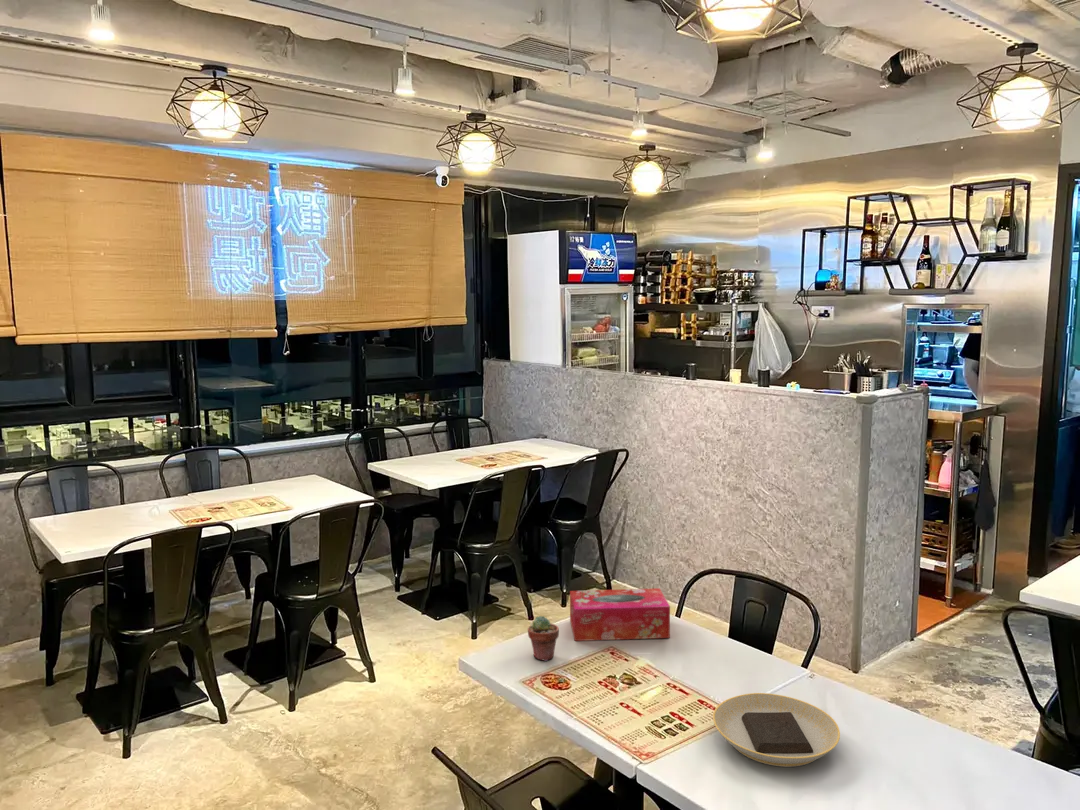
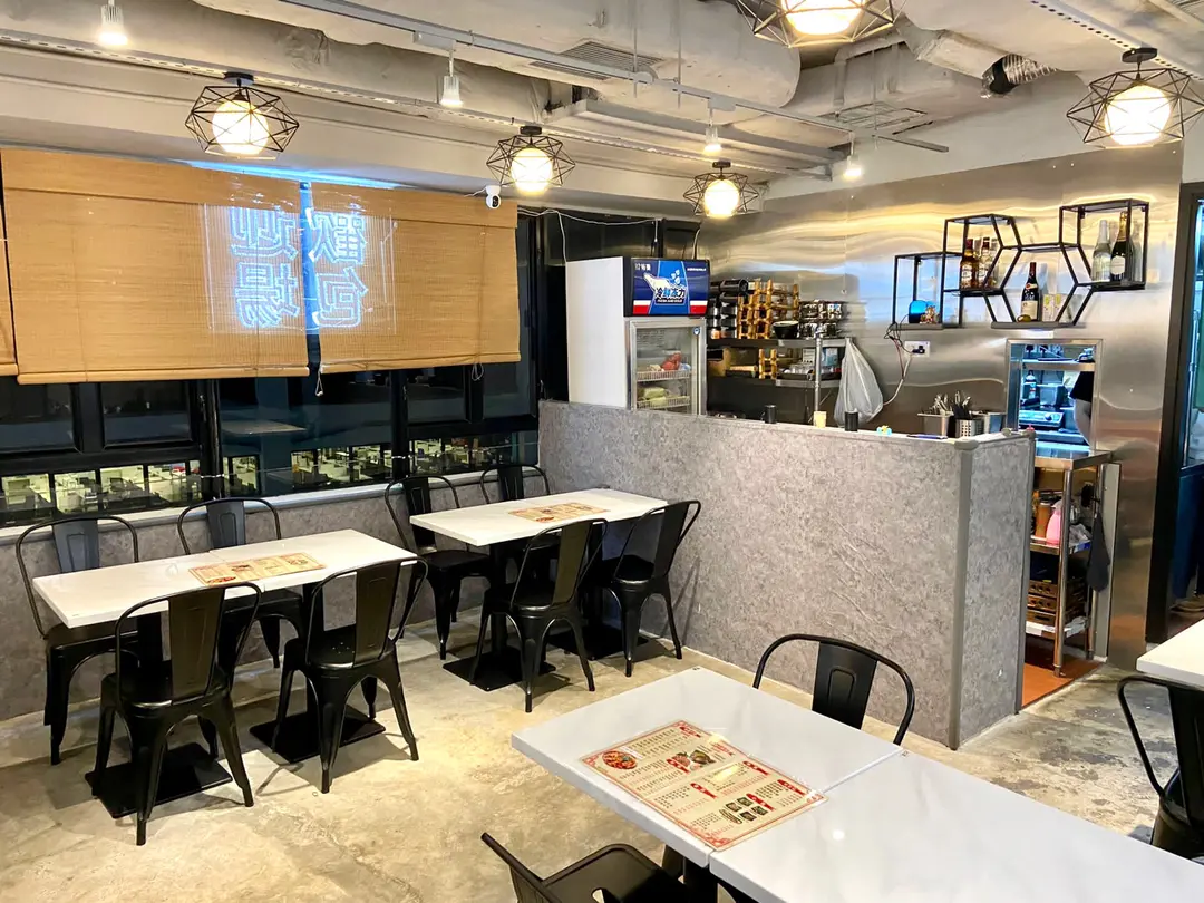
- plate [712,692,841,768]
- tissue box [569,587,671,642]
- potted succulent [527,615,560,662]
